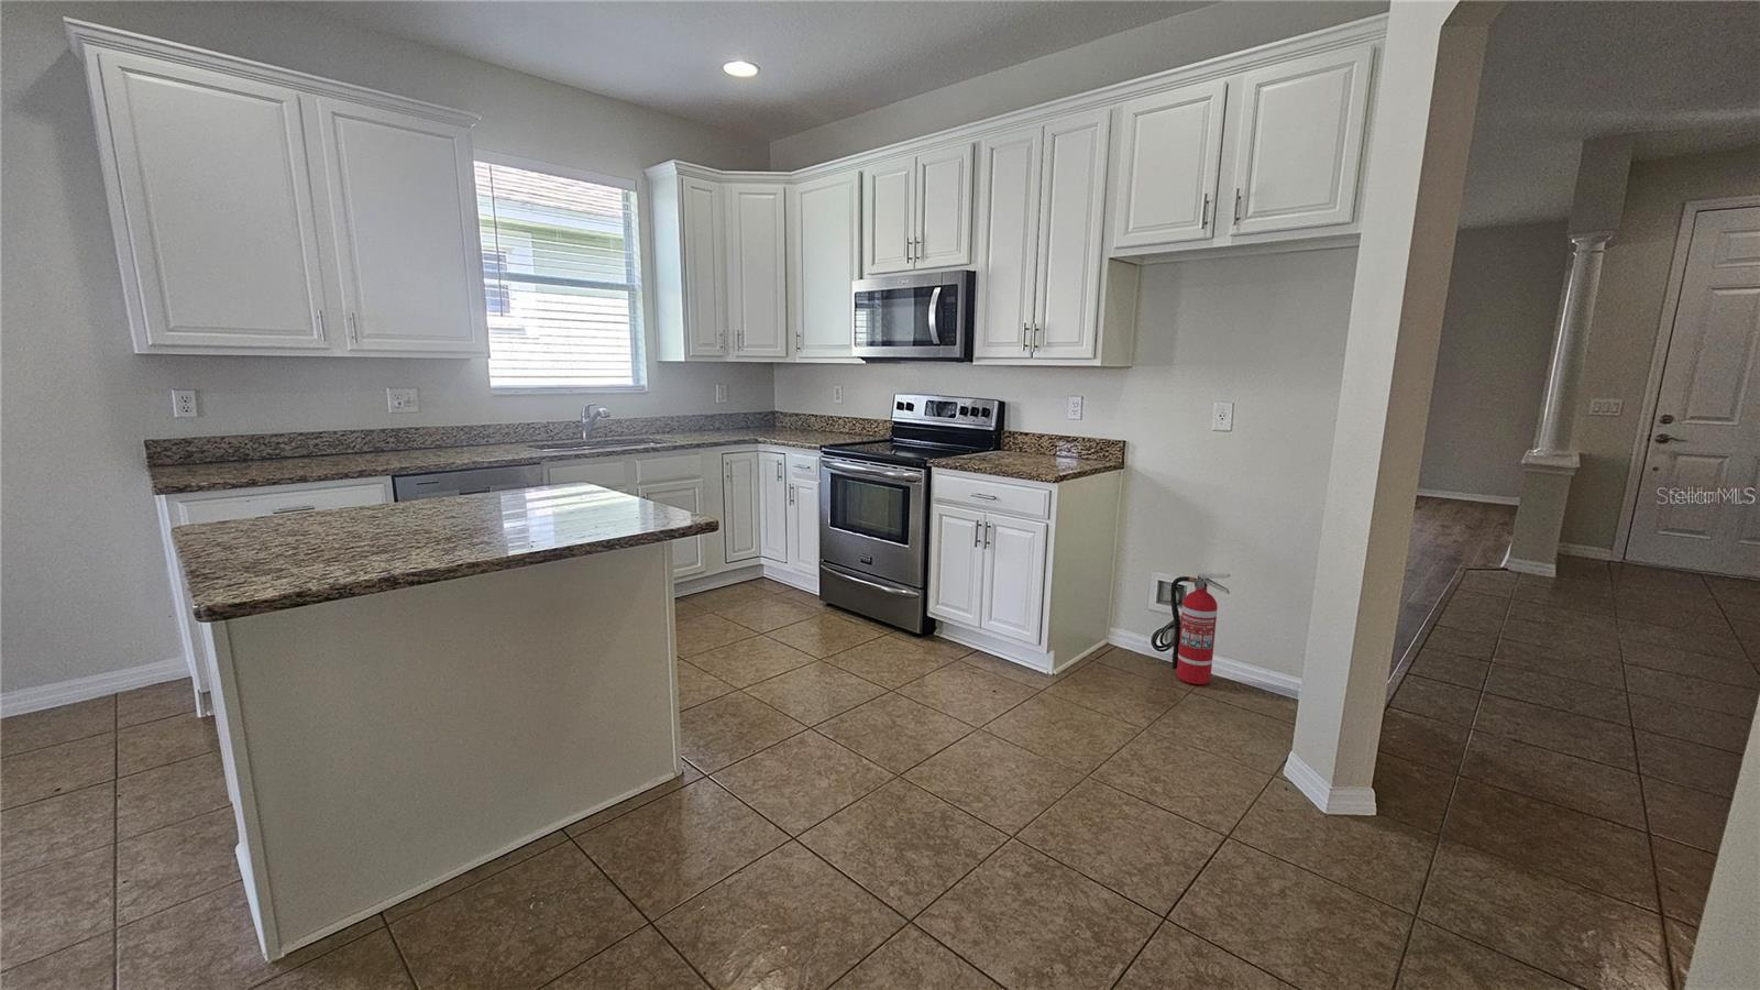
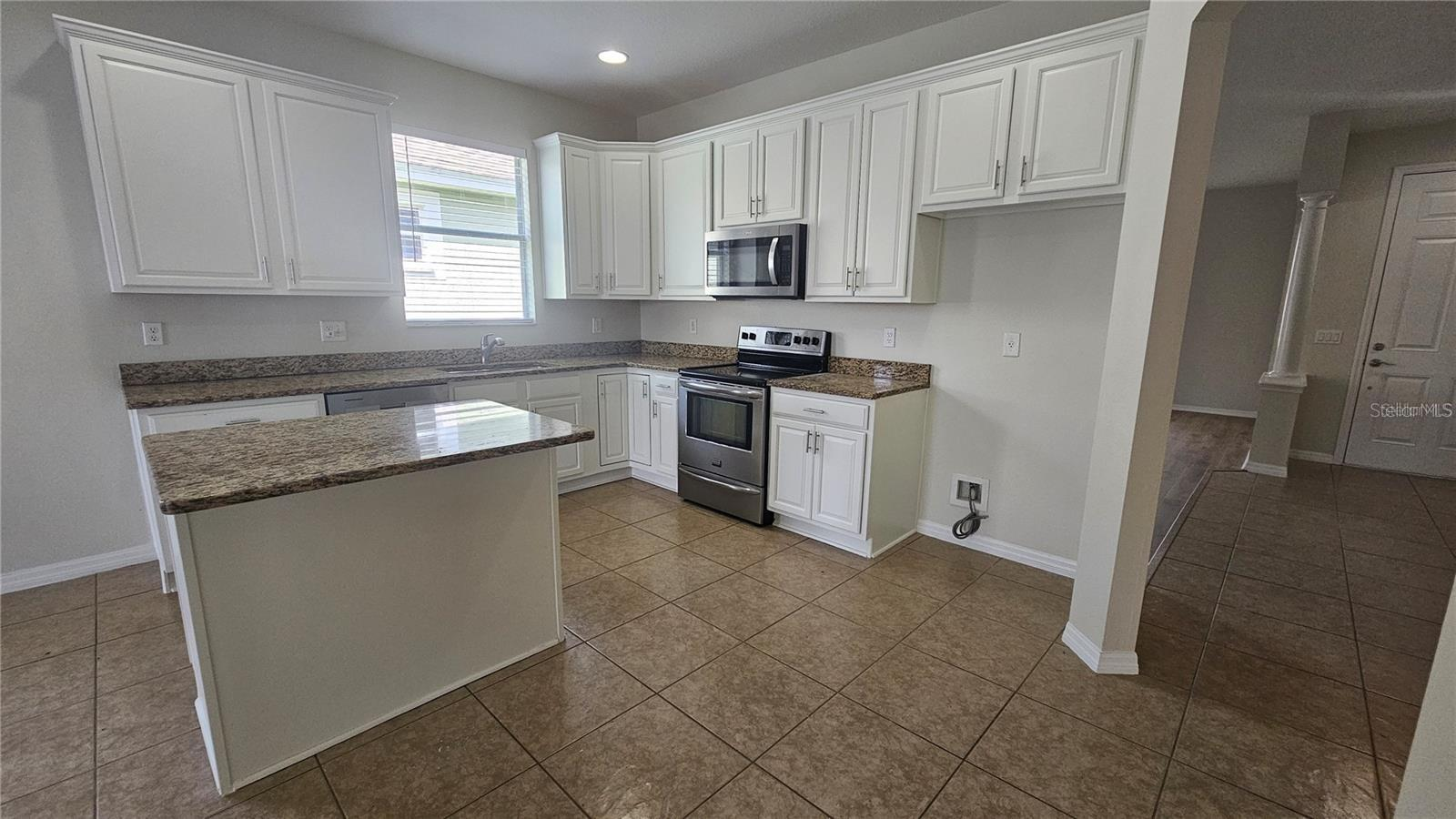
- fire extinguisher [1169,572,1231,685]
